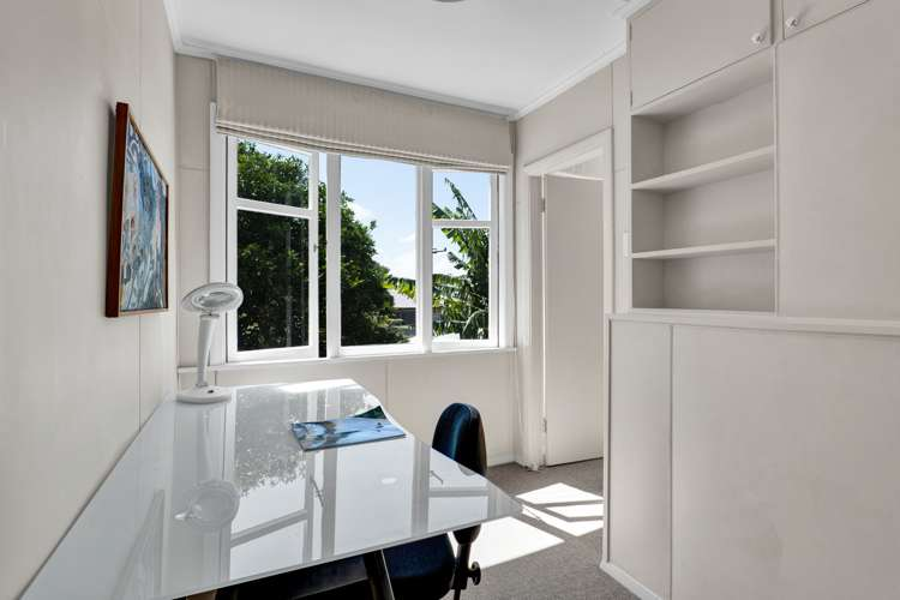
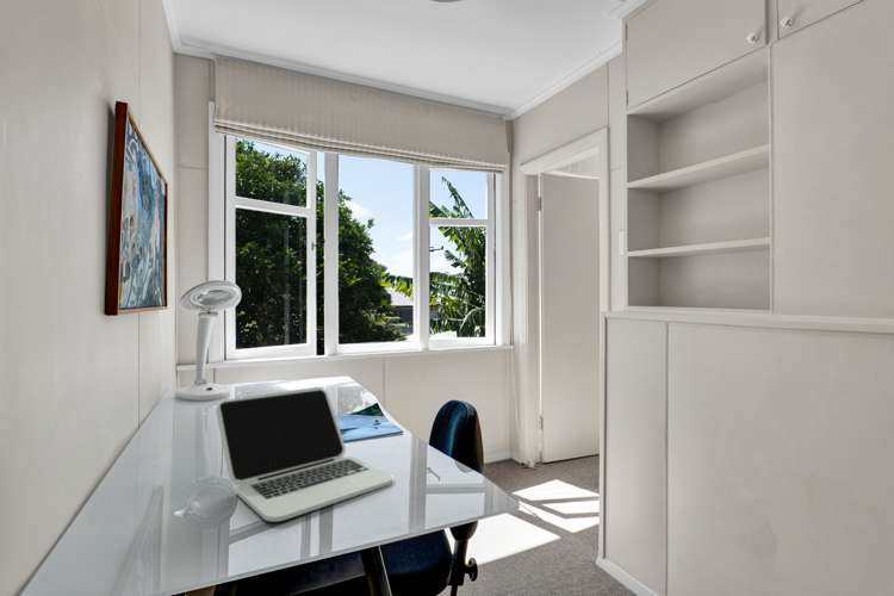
+ laptop [215,386,393,522]
